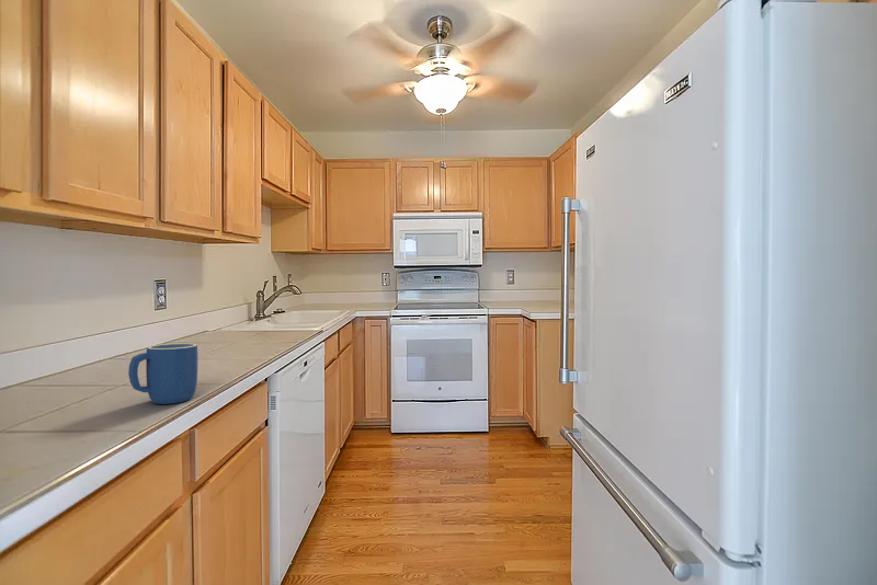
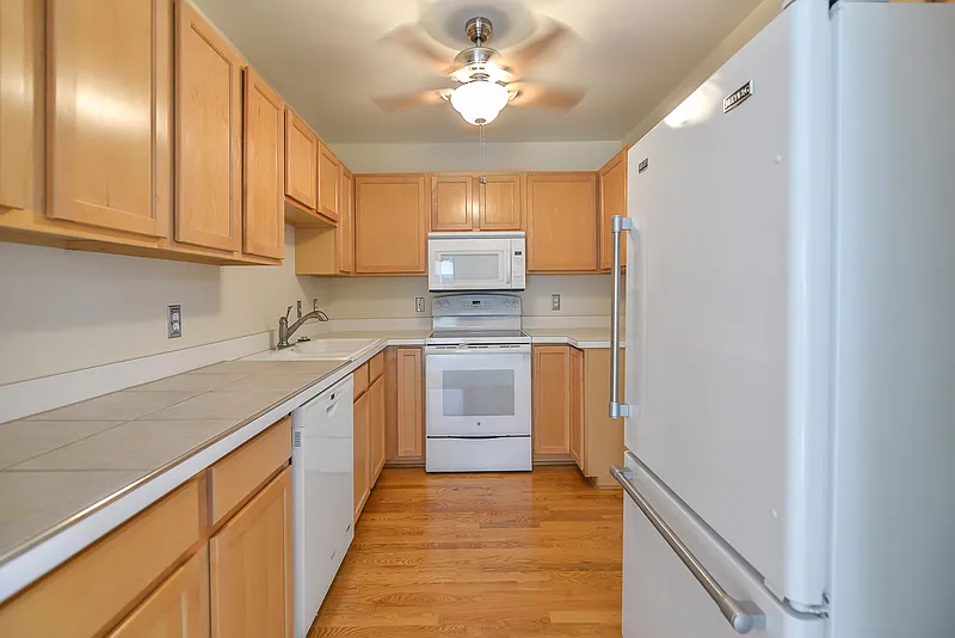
- mug [127,342,198,405]
